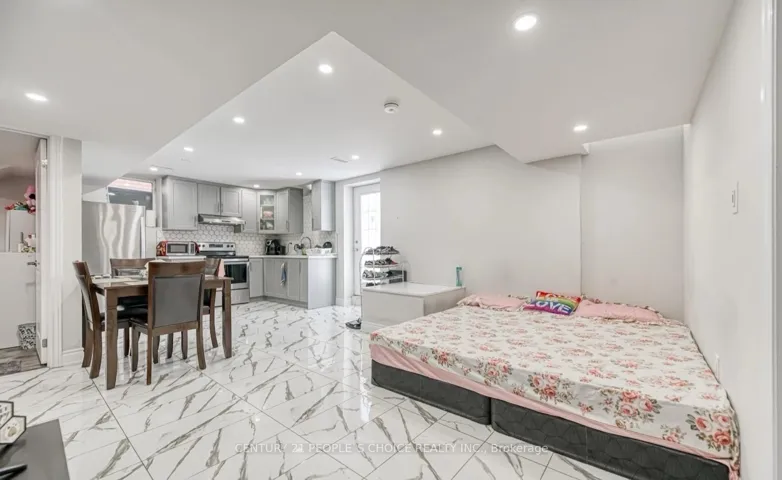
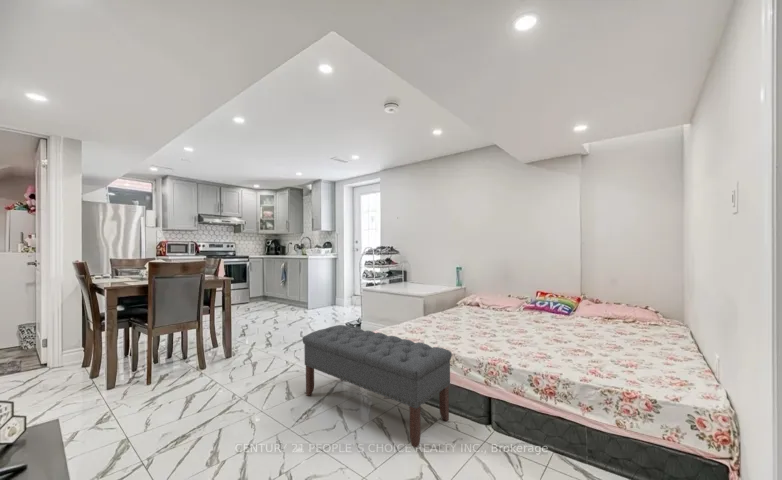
+ bench [301,324,453,448]
